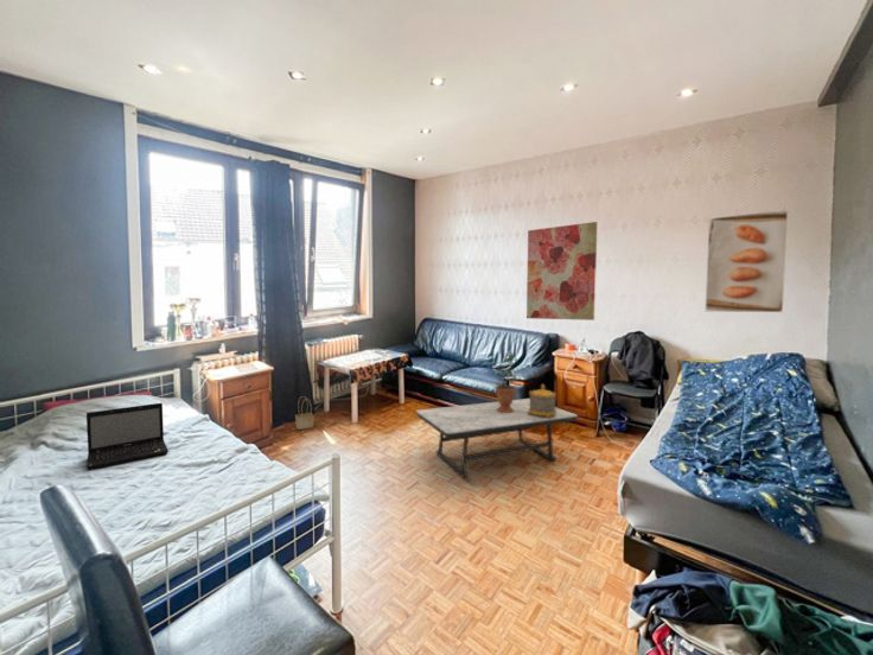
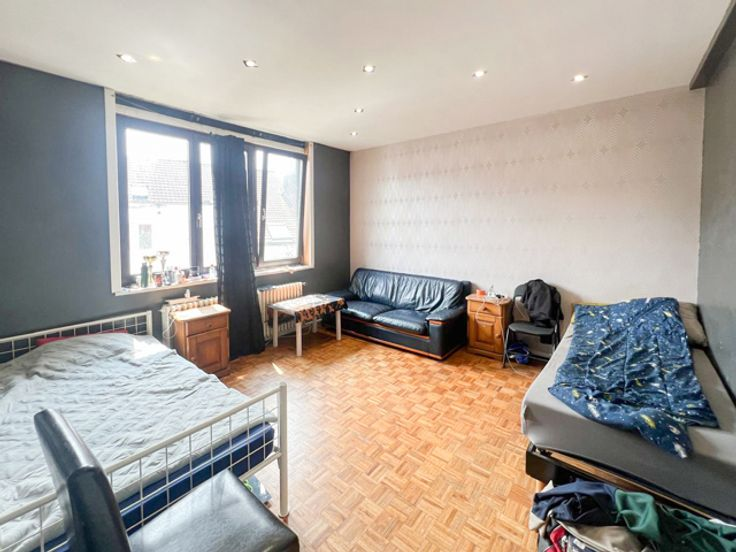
- laptop [85,402,170,471]
- wall art [525,221,599,322]
- decorative container [528,383,557,418]
- basket [294,398,316,431]
- coffee table [414,398,579,479]
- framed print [705,209,789,313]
- potted plant [490,350,520,413]
